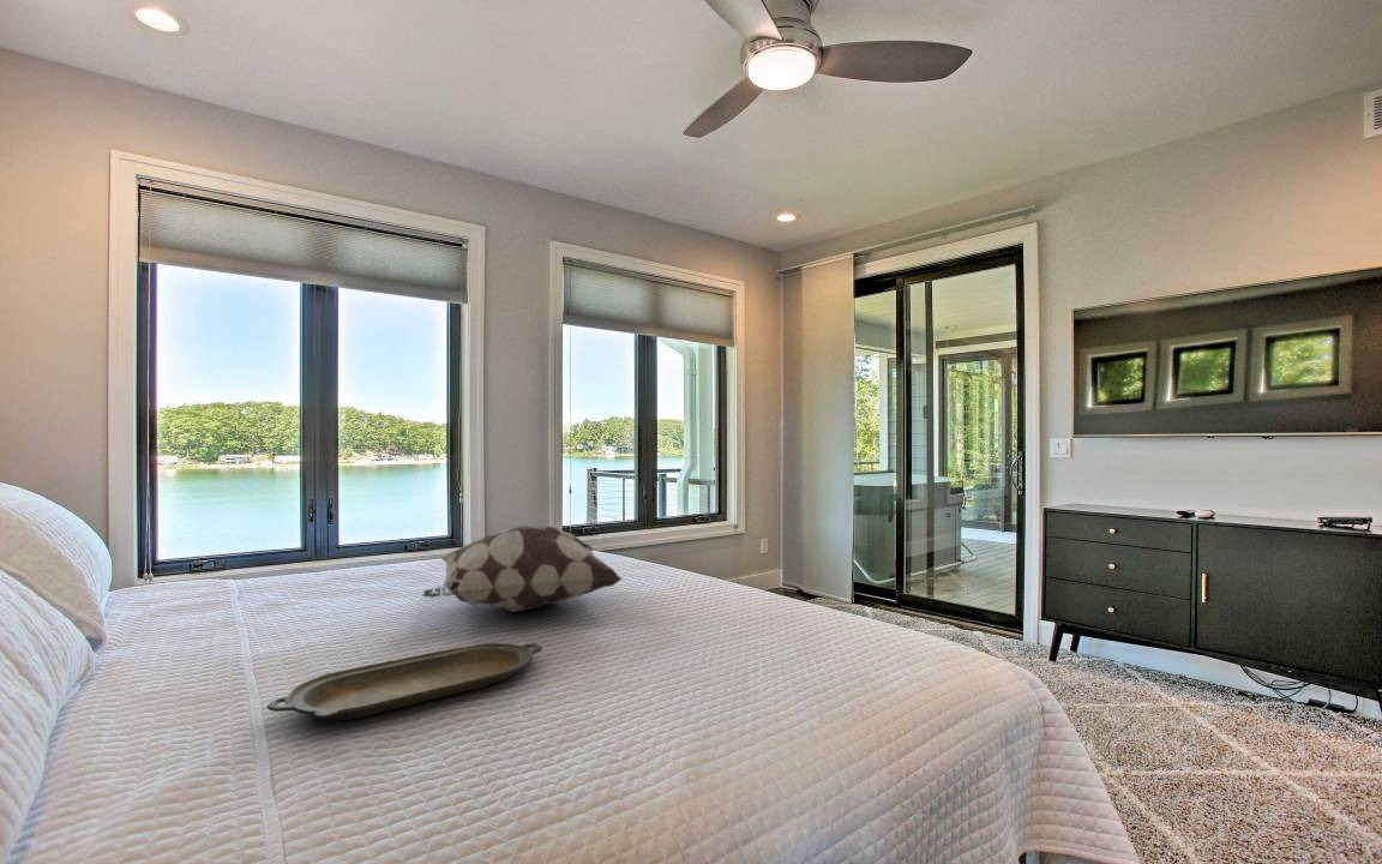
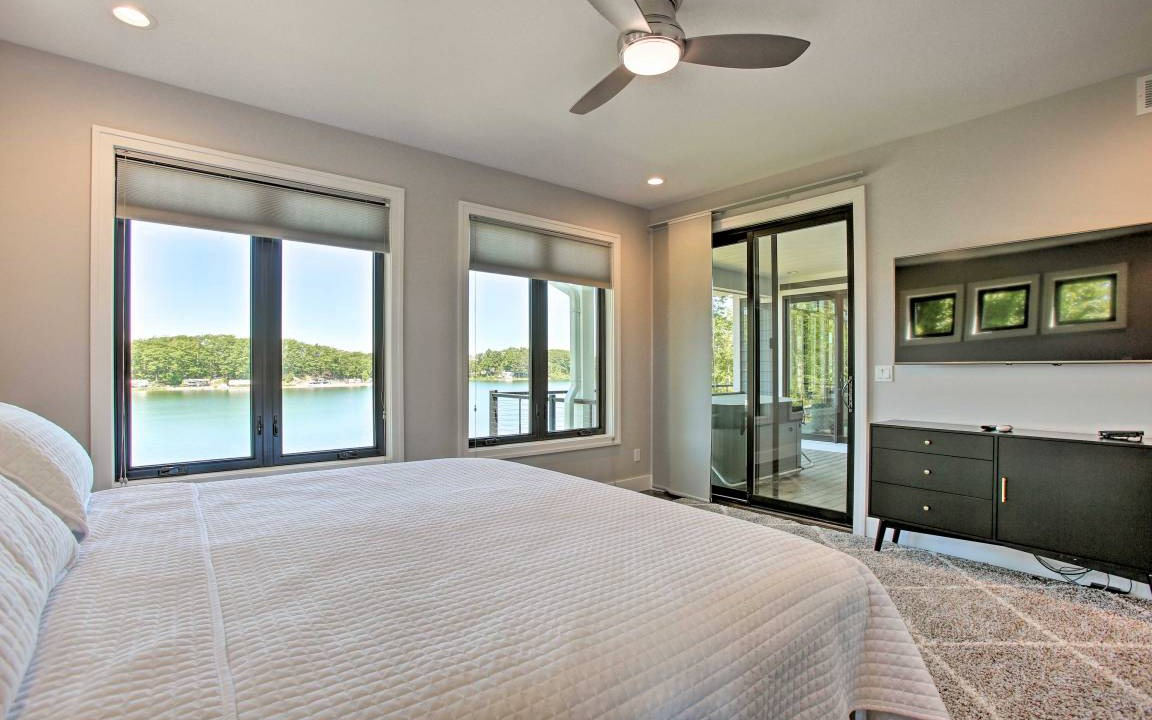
- serving tray [266,642,543,721]
- decorative pillow [421,524,624,613]
